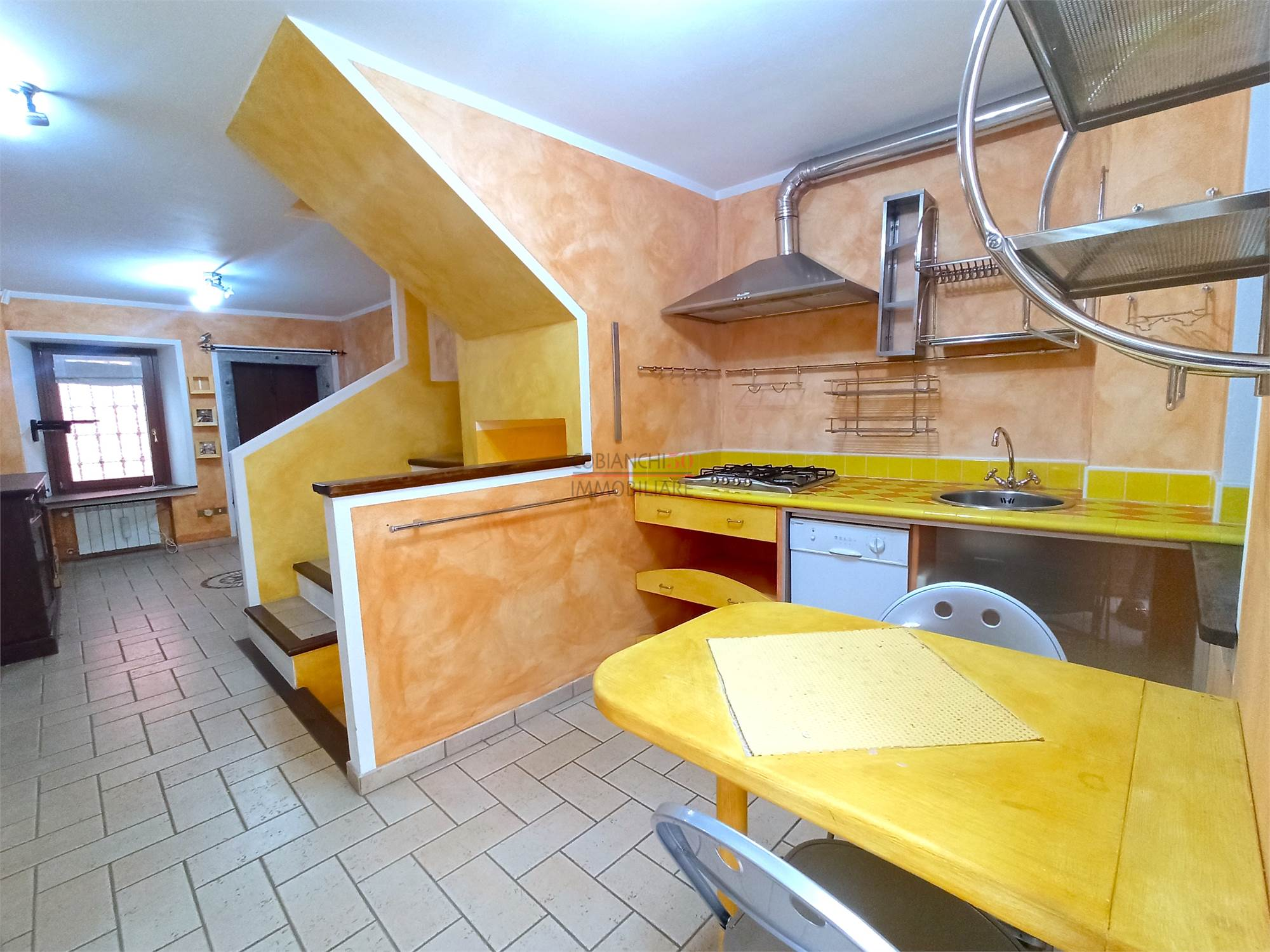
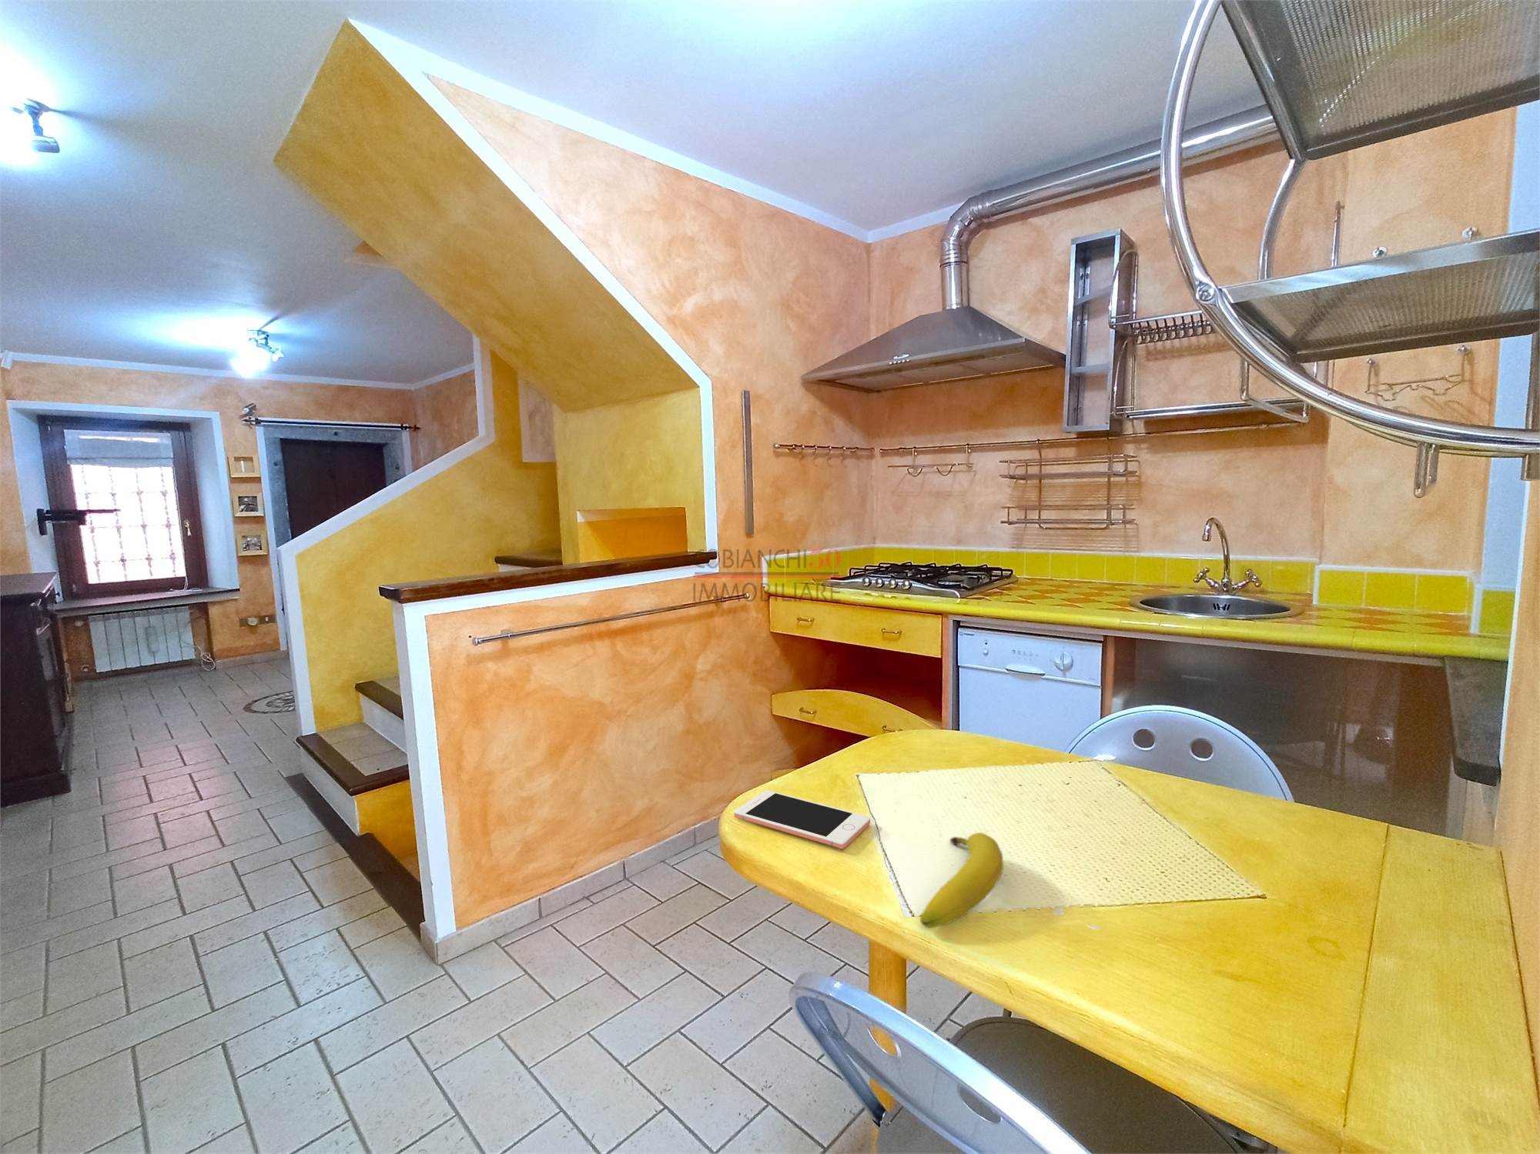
+ fruit [919,832,1004,929]
+ cell phone [734,789,871,850]
